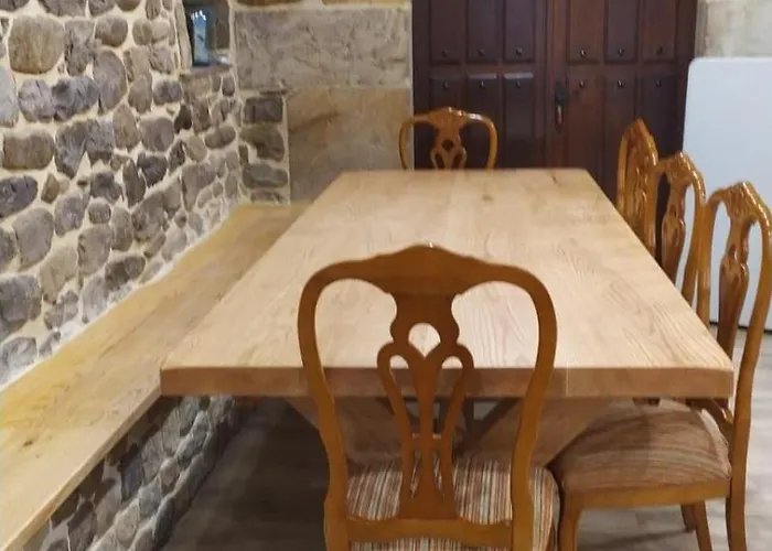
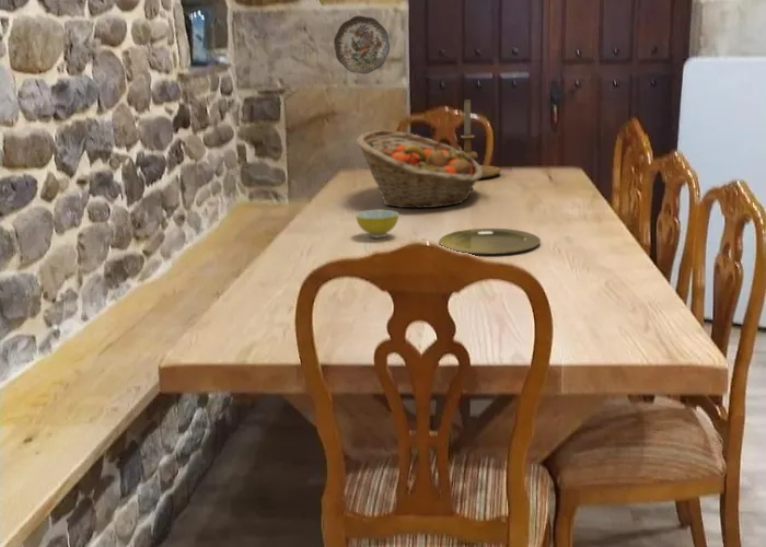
+ candle holder [460,98,502,179]
+ bowl [355,209,399,238]
+ plate [439,228,542,255]
+ fruit basket [356,129,483,209]
+ decorative plate [333,15,391,75]
